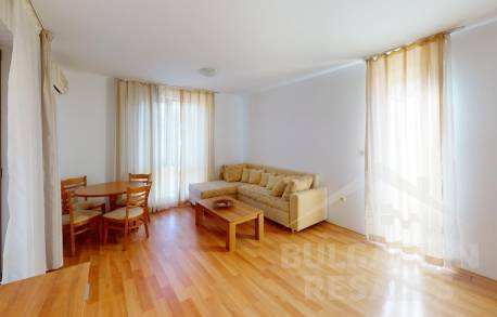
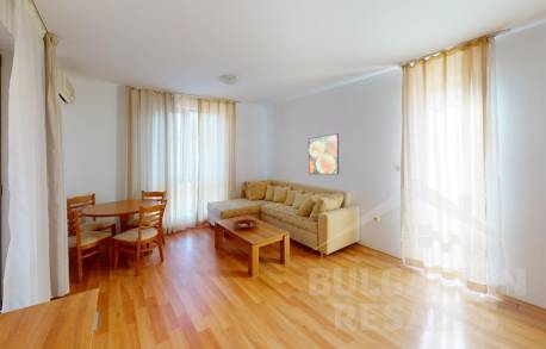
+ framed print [308,132,340,175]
